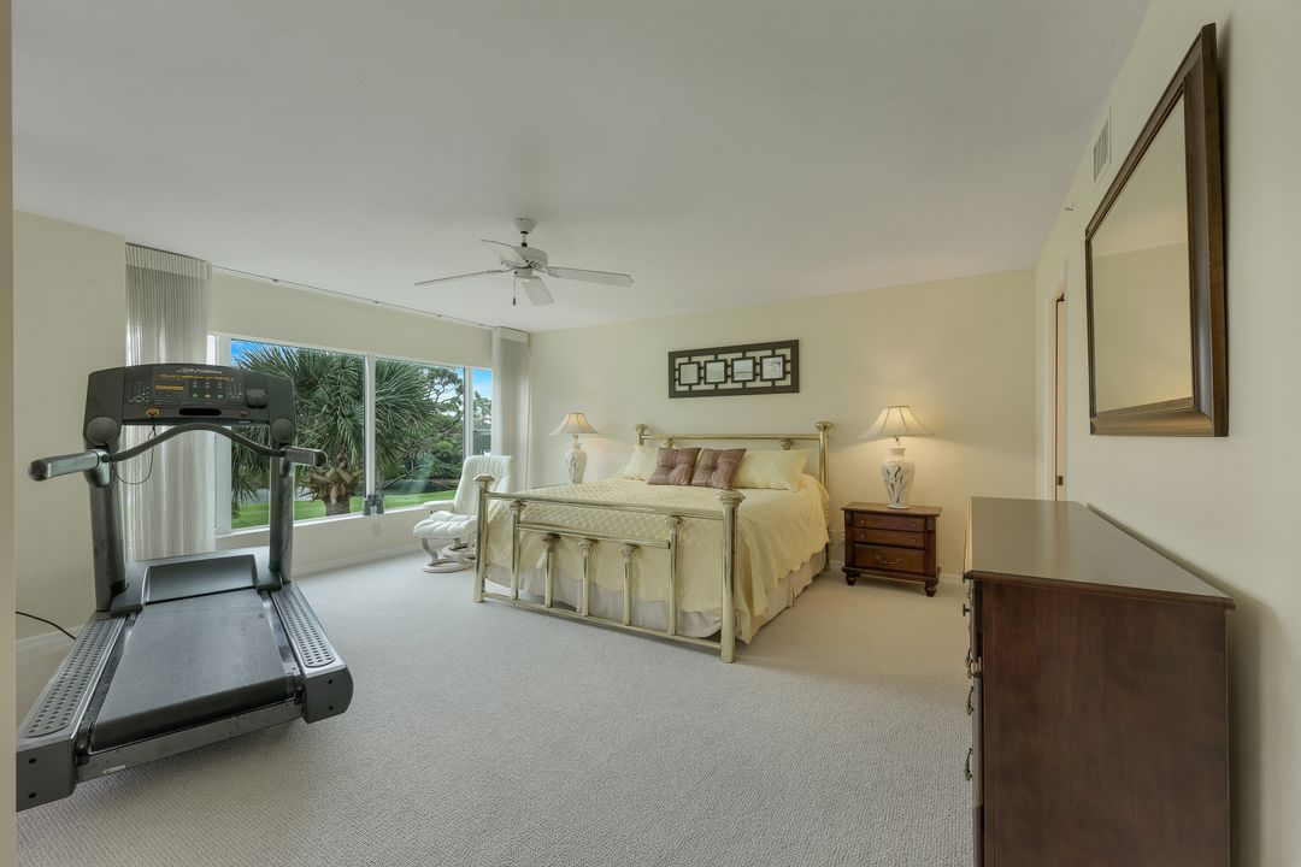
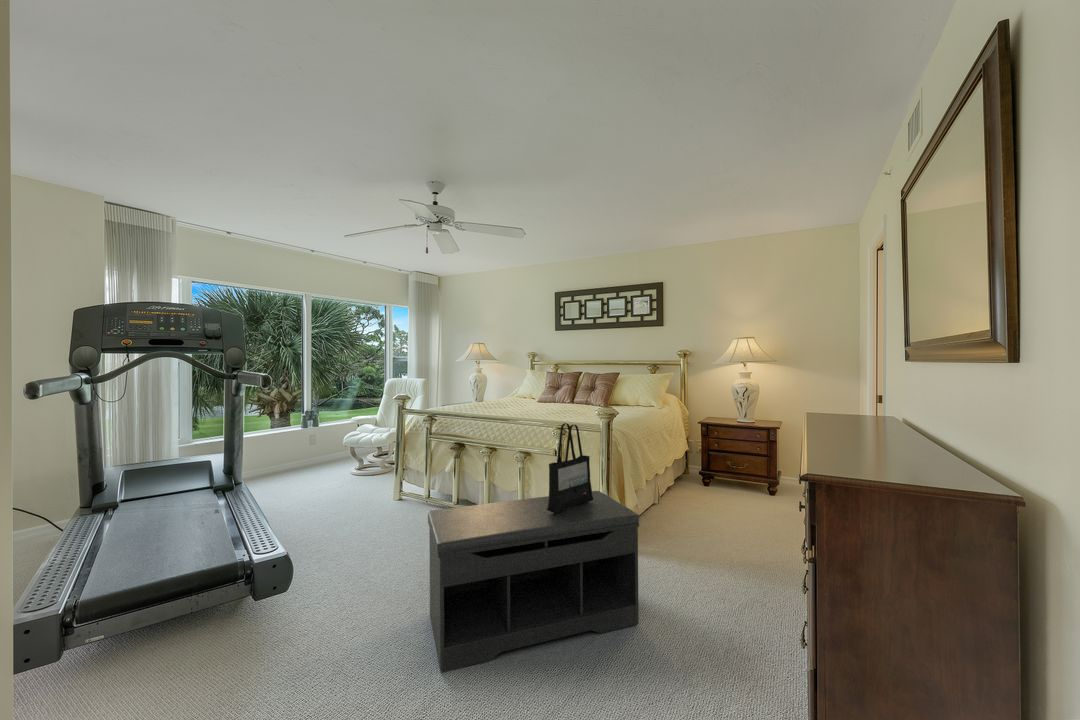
+ tote bag [547,422,593,514]
+ bench [427,490,640,673]
